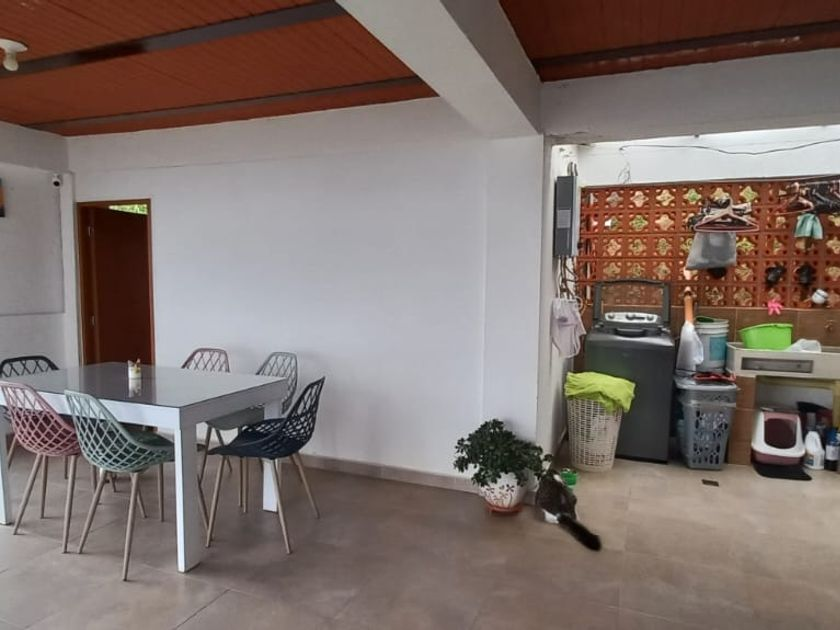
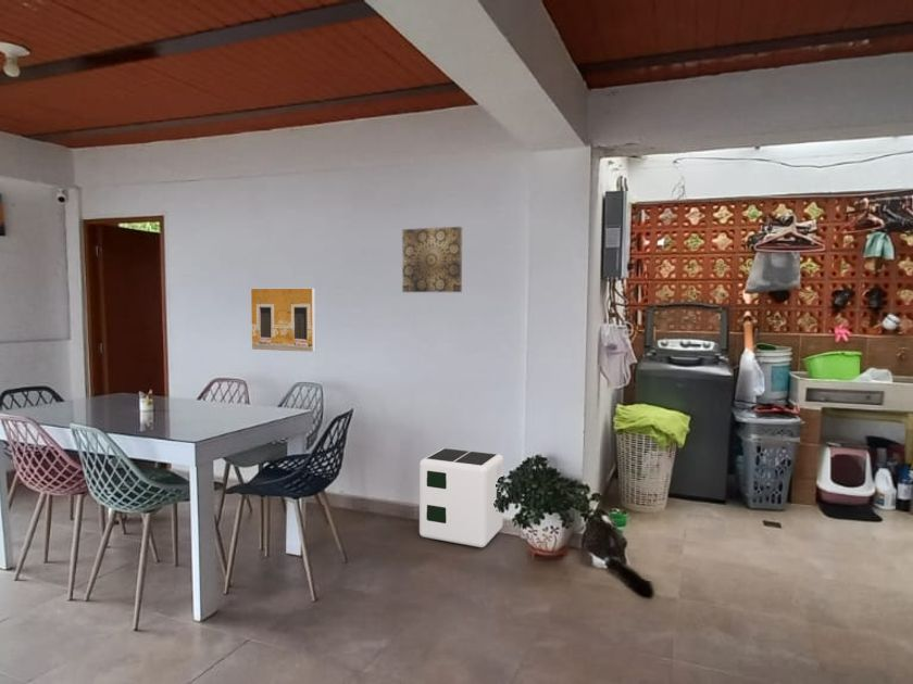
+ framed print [250,287,316,354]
+ air purifier [418,447,504,548]
+ wall art [401,226,463,293]
